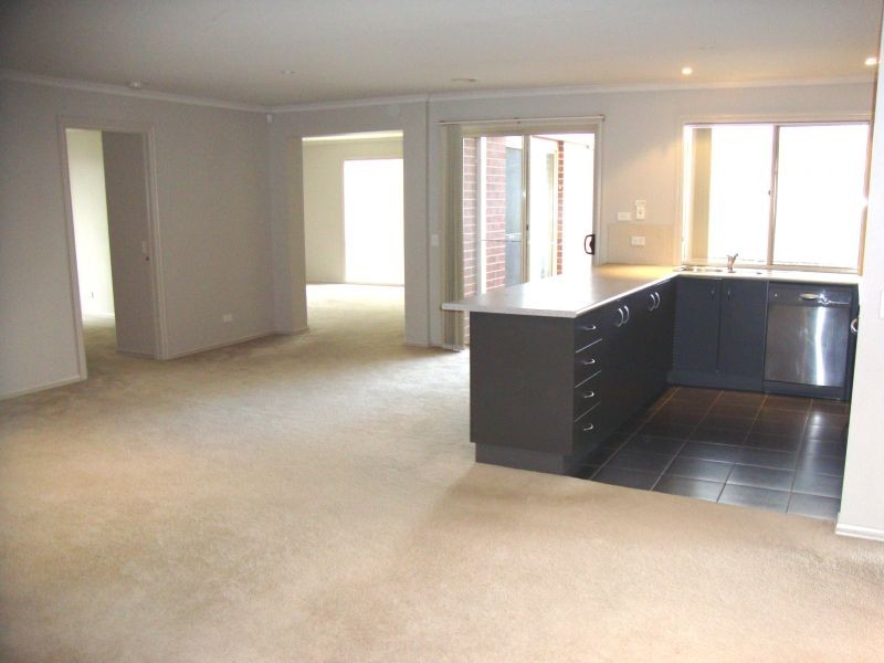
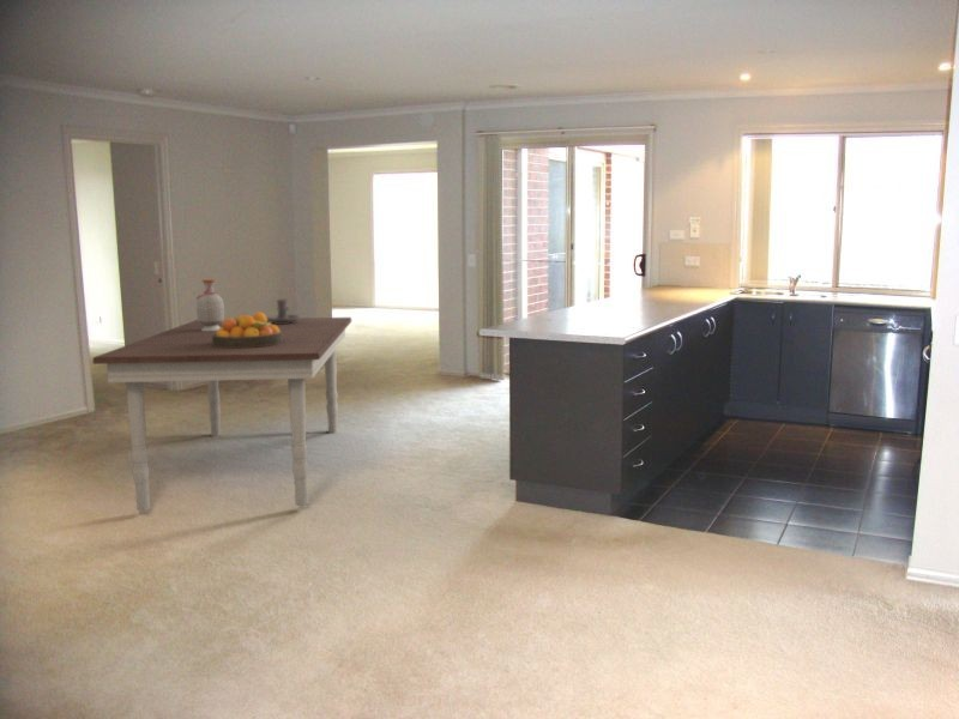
+ candle holder [266,298,302,324]
+ dining table [91,316,352,512]
+ bottle [195,278,225,331]
+ fruit bowl [212,310,282,348]
